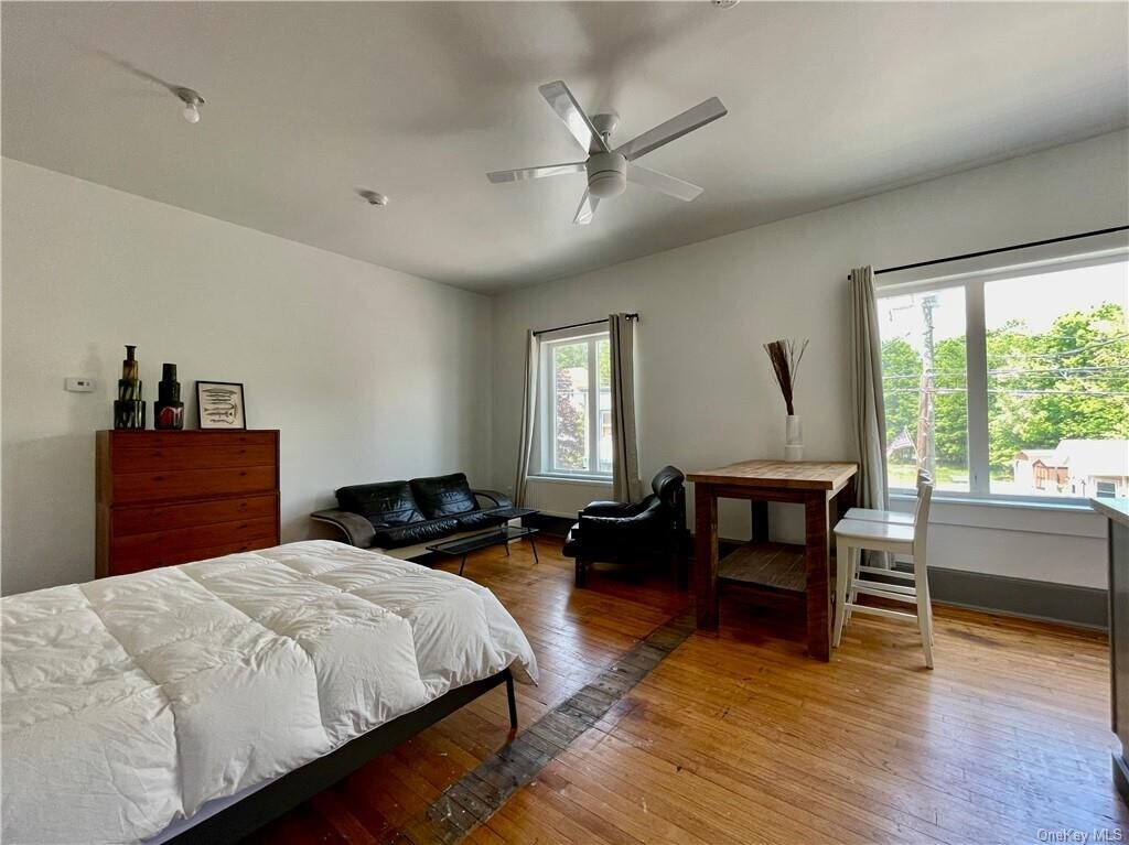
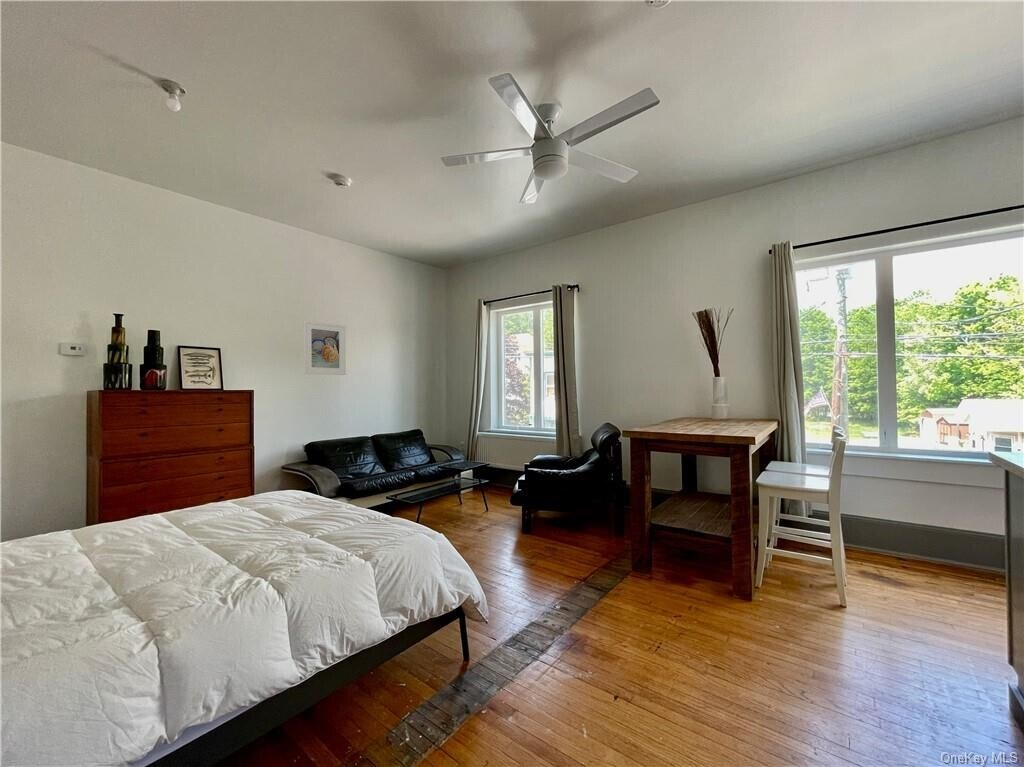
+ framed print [303,320,347,376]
